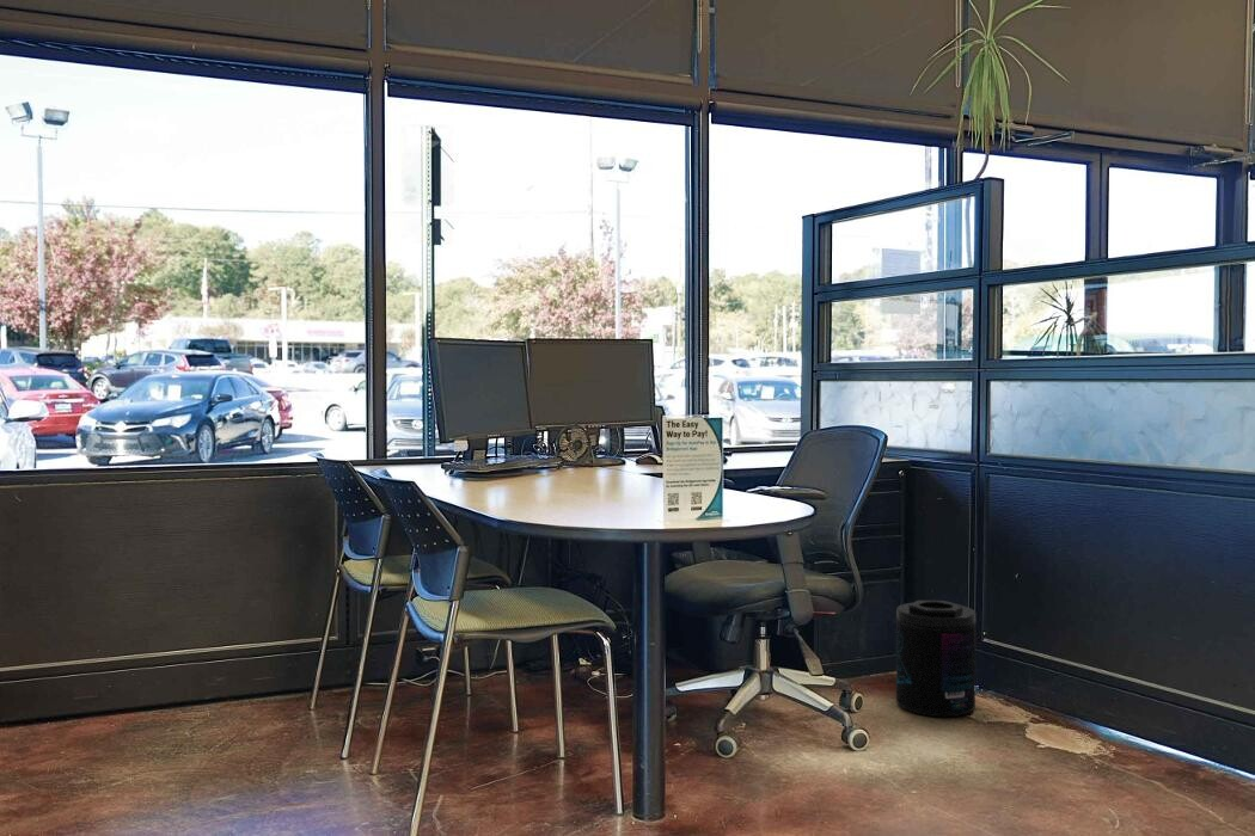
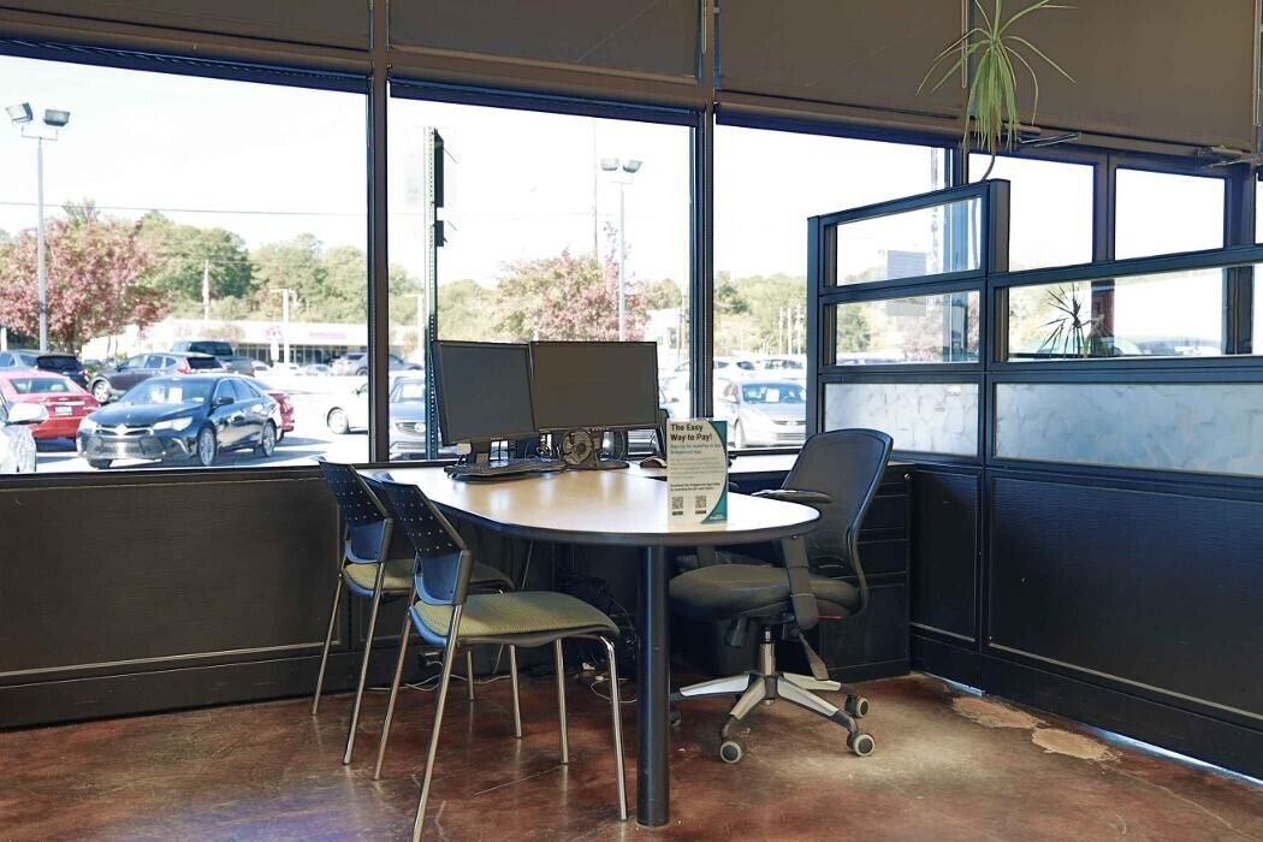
- supplement container [895,600,977,718]
